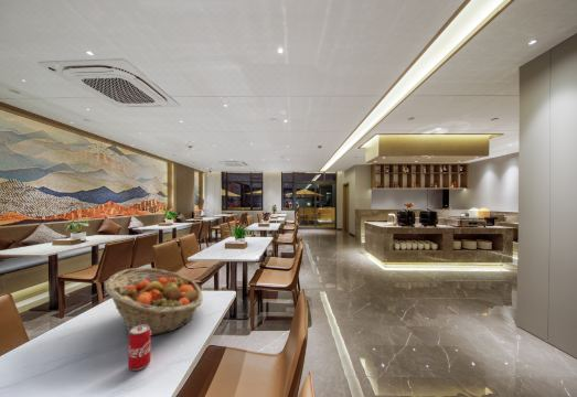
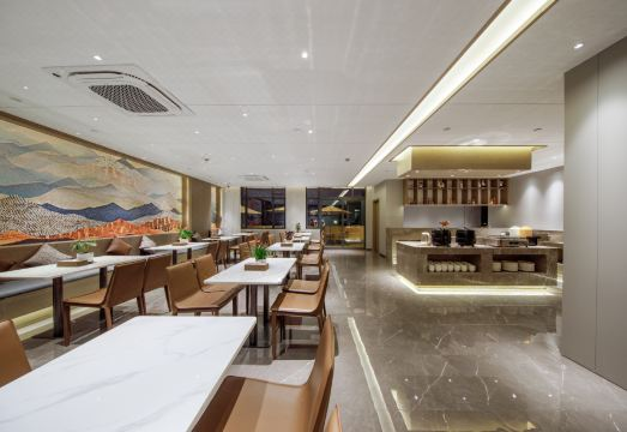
- beverage can [127,325,151,372]
- fruit basket [104,267,204,337]
